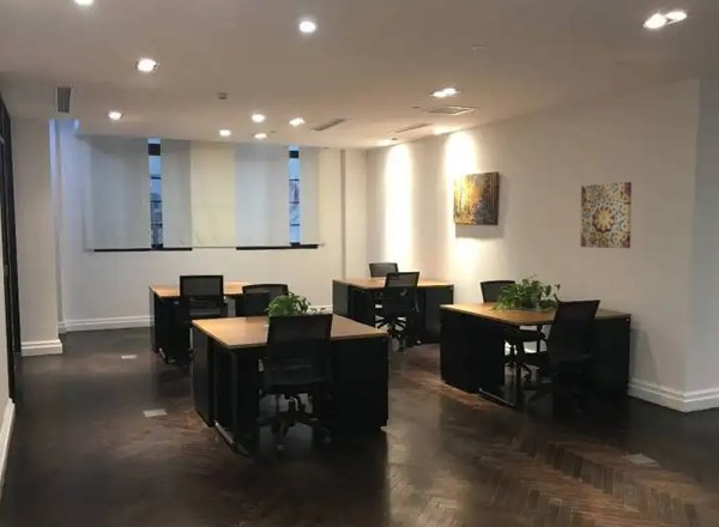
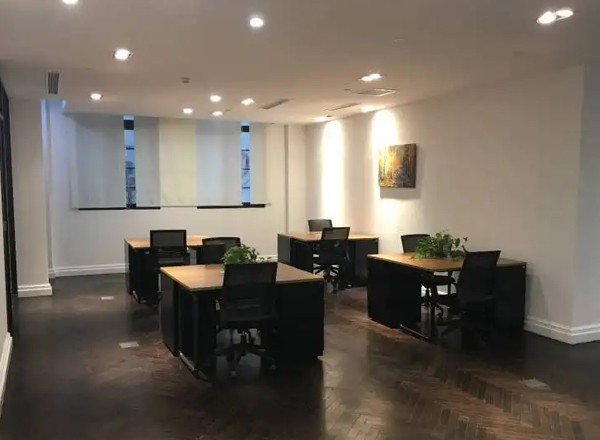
- wall art [580,181,633,249]
